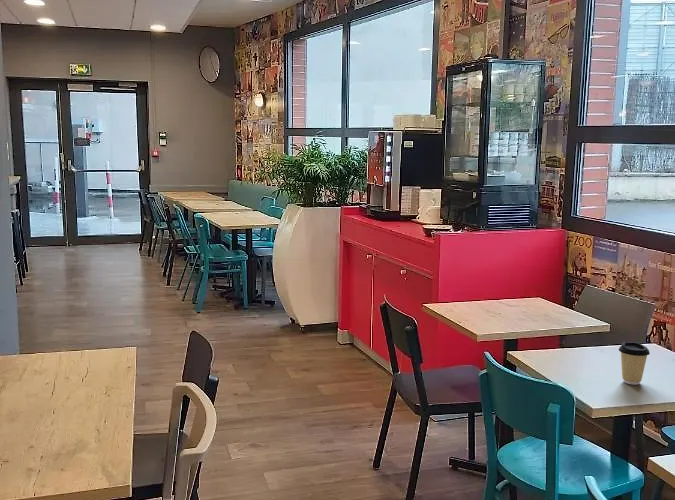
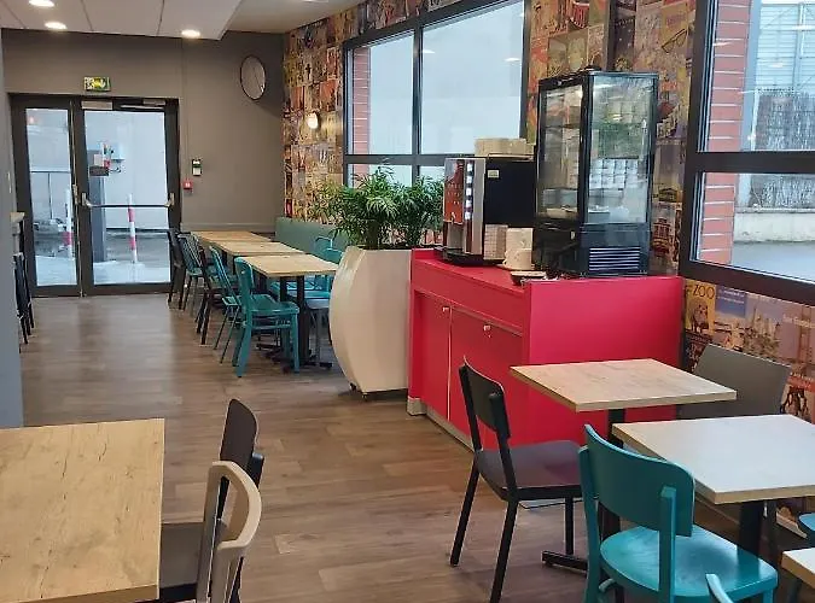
- coffee cup [618,341,651,386]
